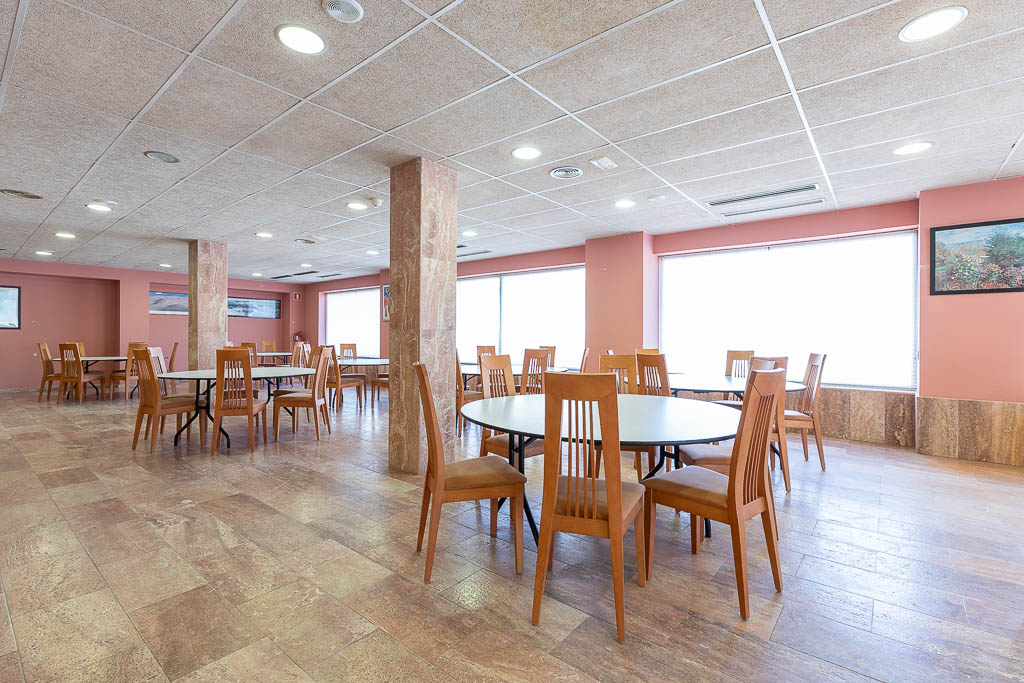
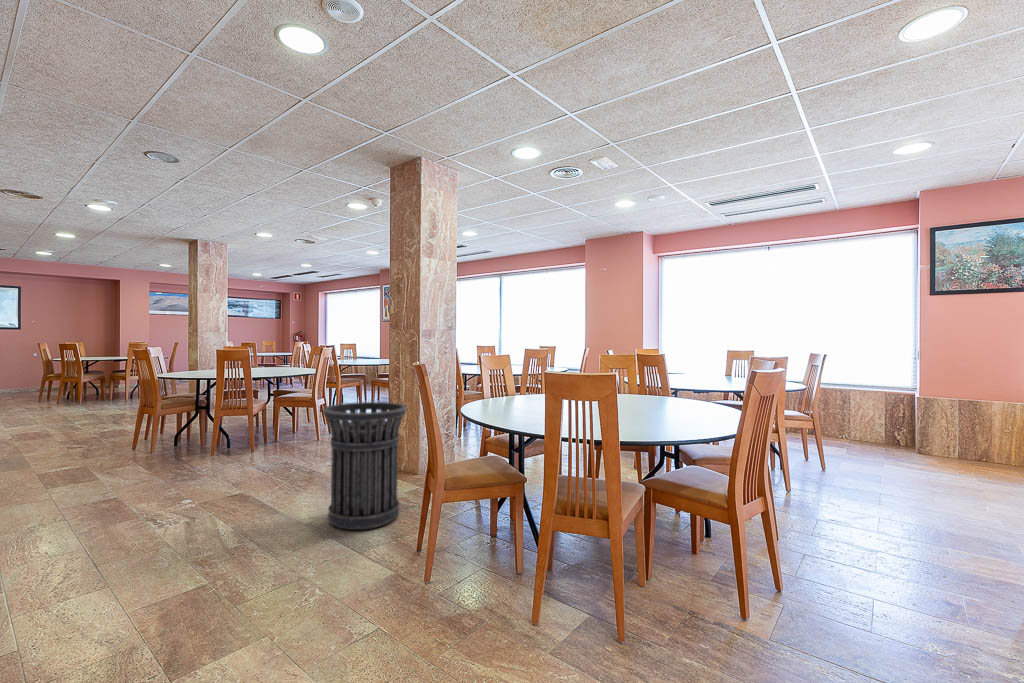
+ trash can [321,401,408,531]
